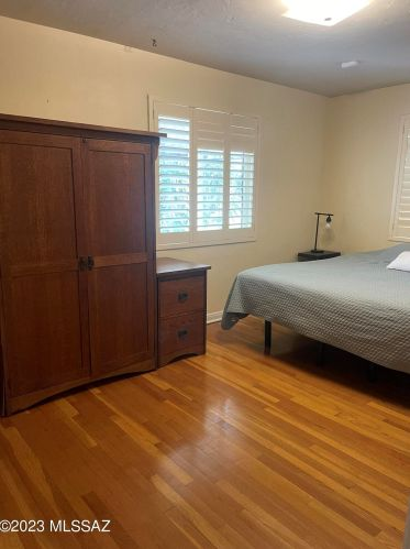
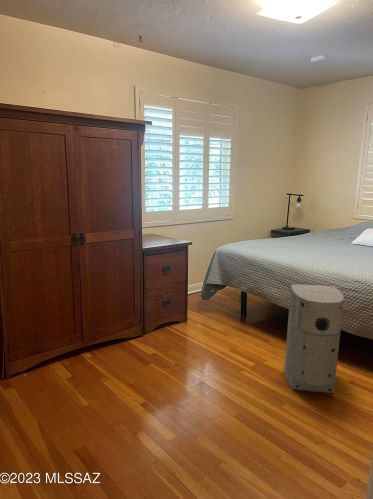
+ air purifier [284,283,345,394]
